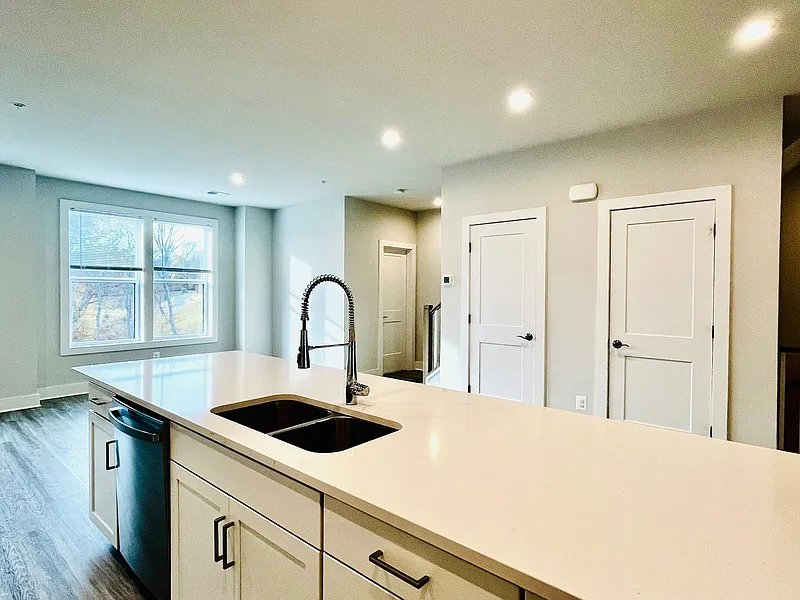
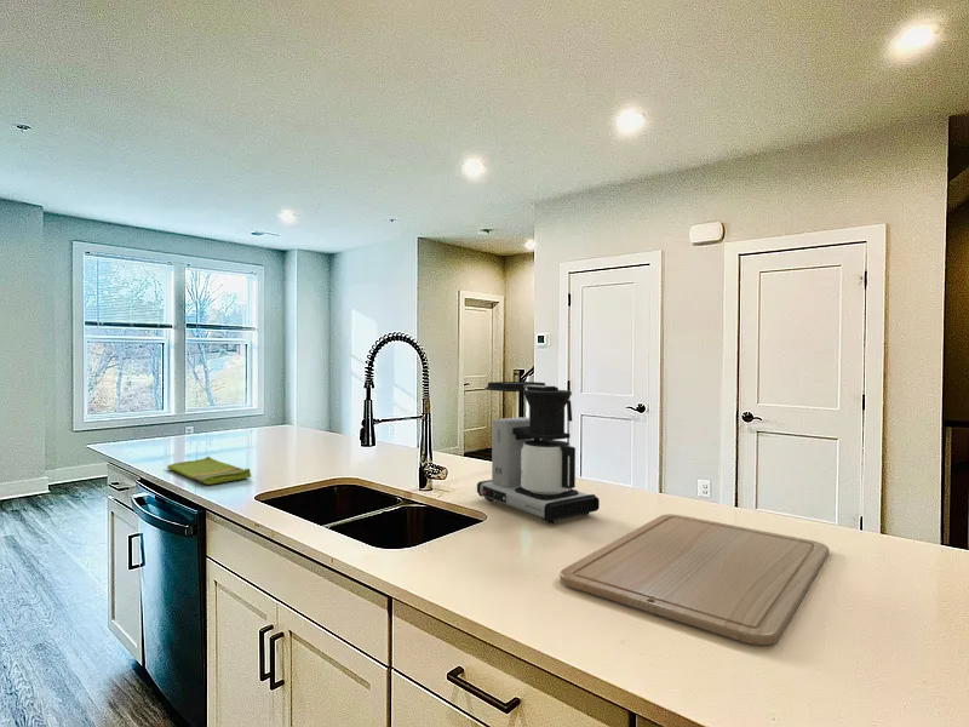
+ chopping board [558,513,830,646]
+ coffee maker [476,380,601,525]
+ dish towel [166,456,252,486]
